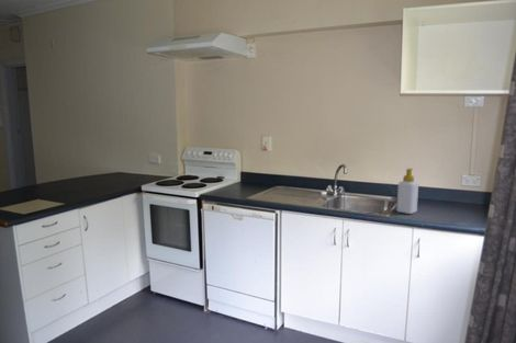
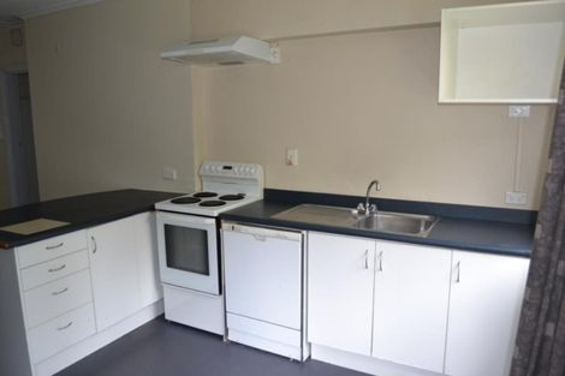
- soap bottle [395,168,419,215]
